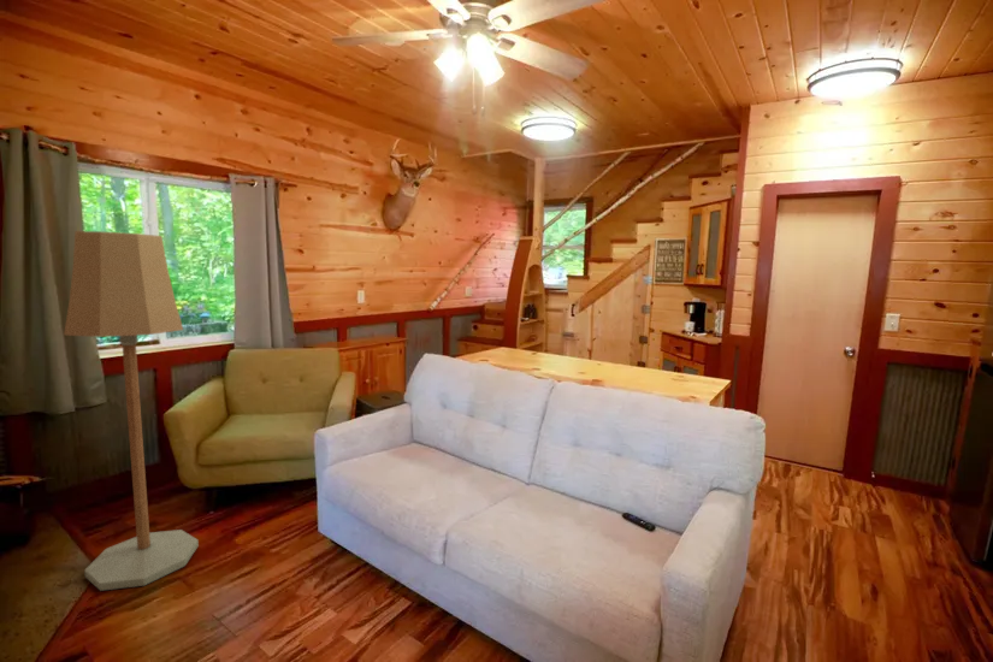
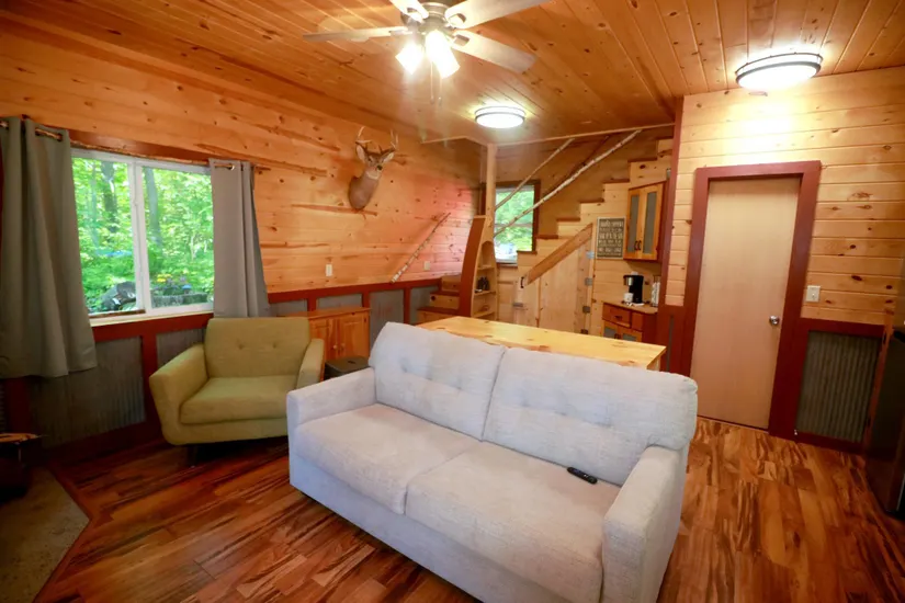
- floor lamp [63,230,200,592]
